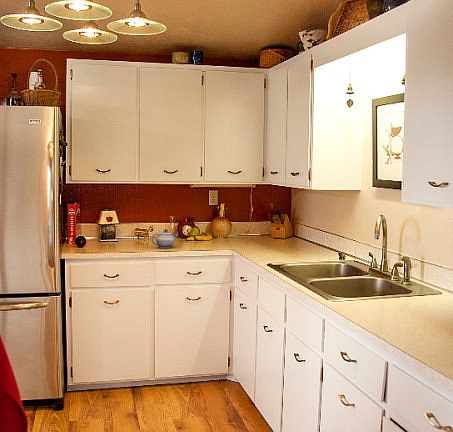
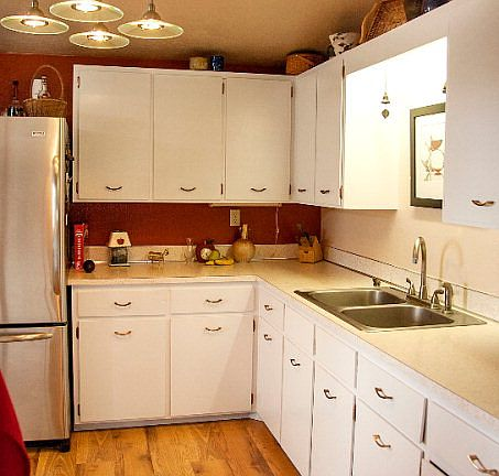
- teapot [151,228,180,249]
